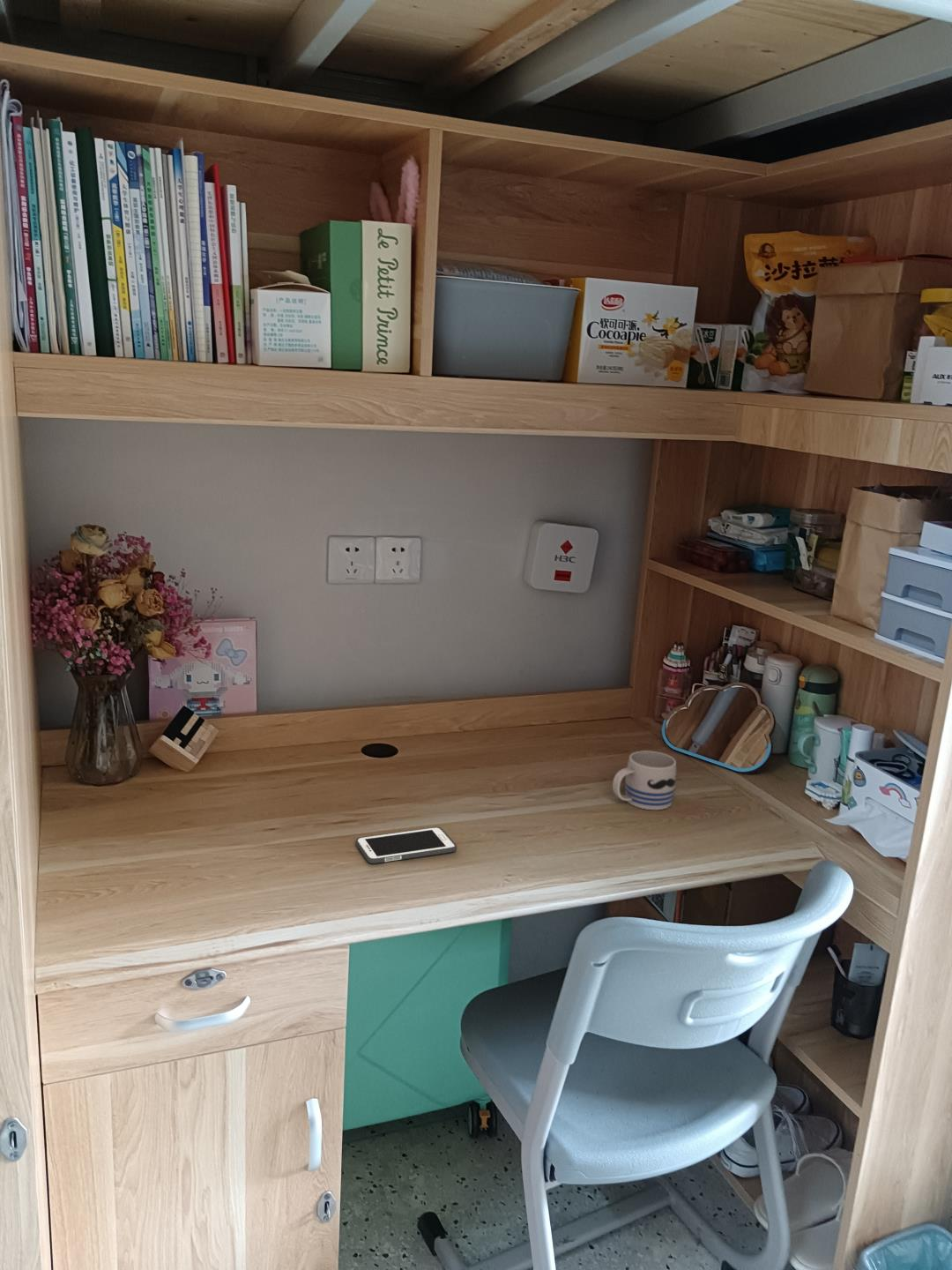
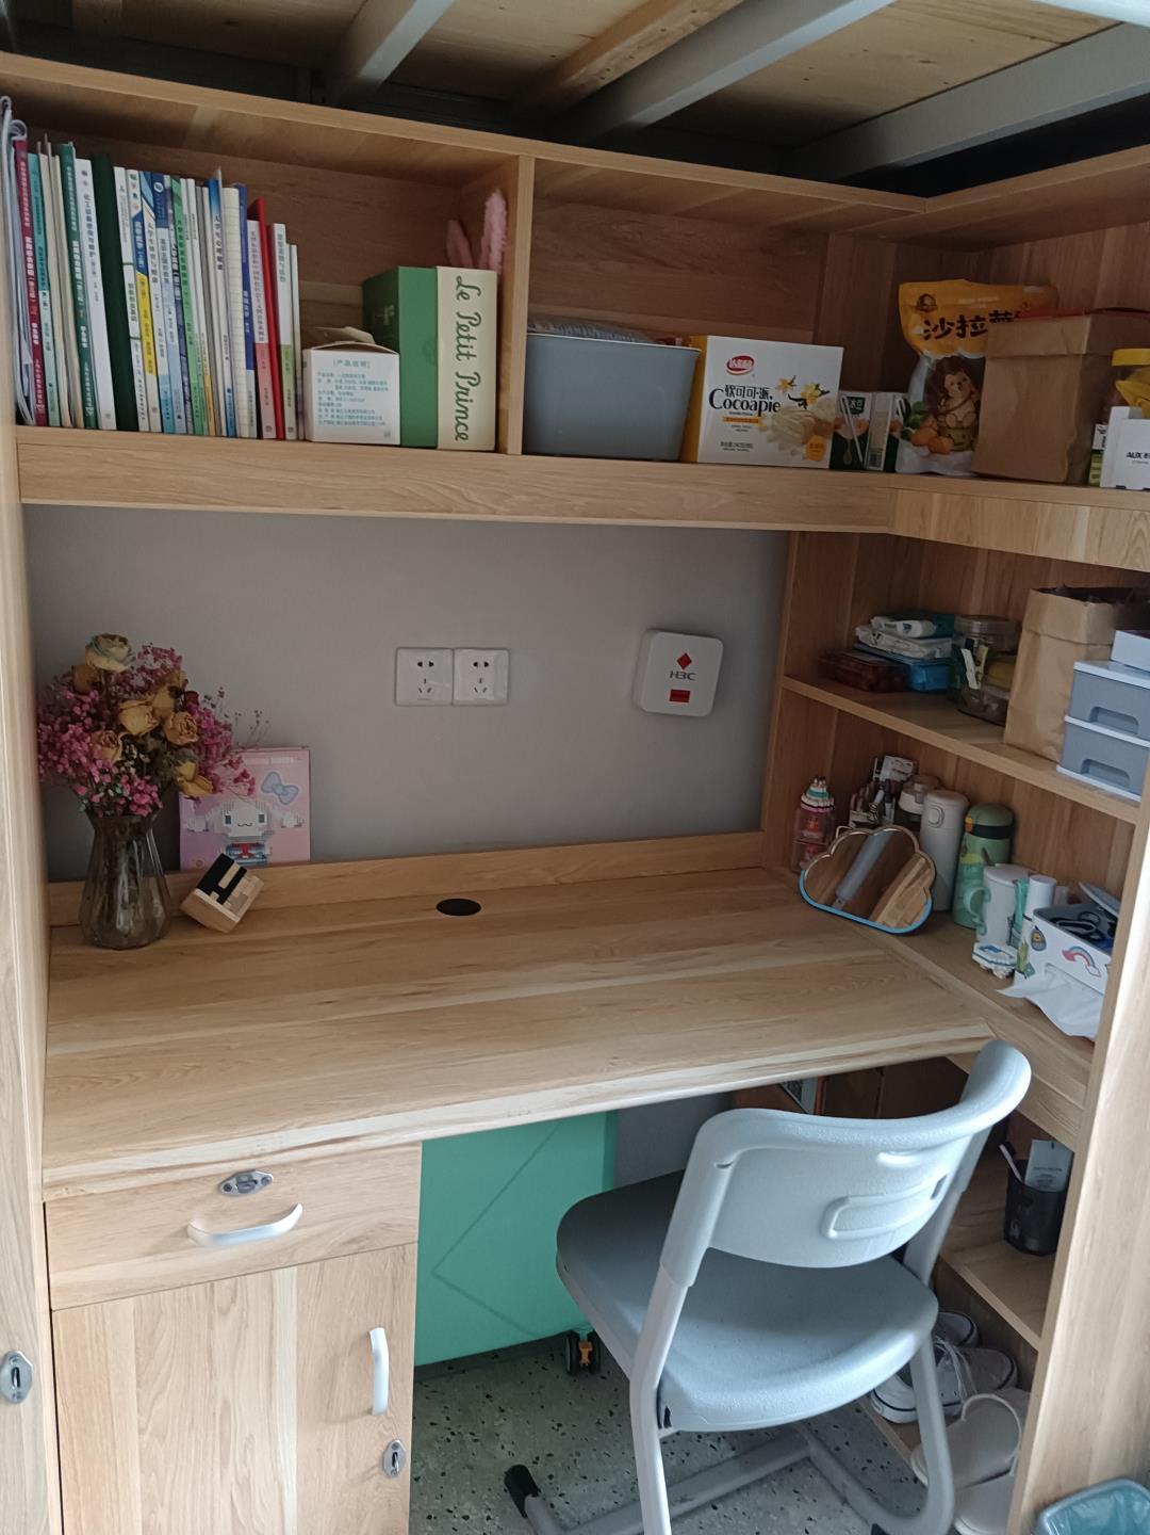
- cell phone [355,826,457,864]
- mug [612,750,677,811]
